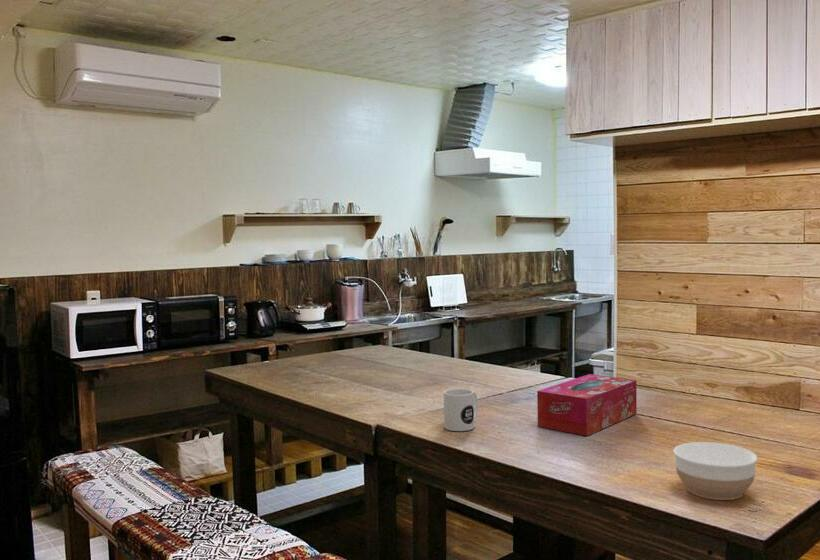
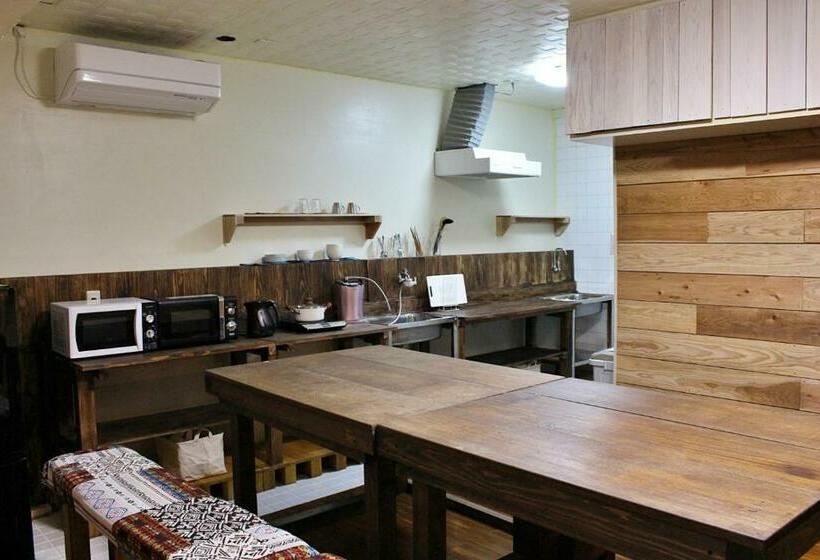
- mug [443,388,479,432]
- tissue box [536,373,638,437]
- bowl [672,441,759,501]
